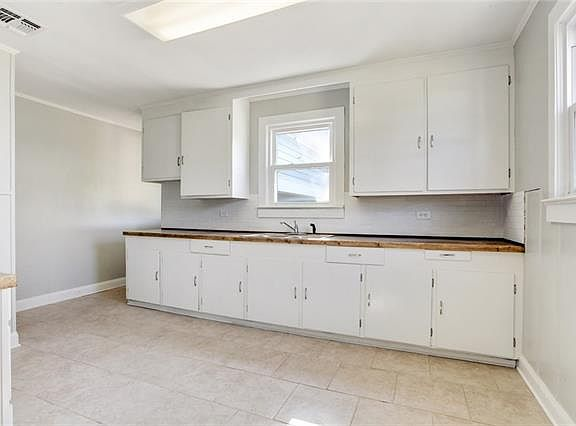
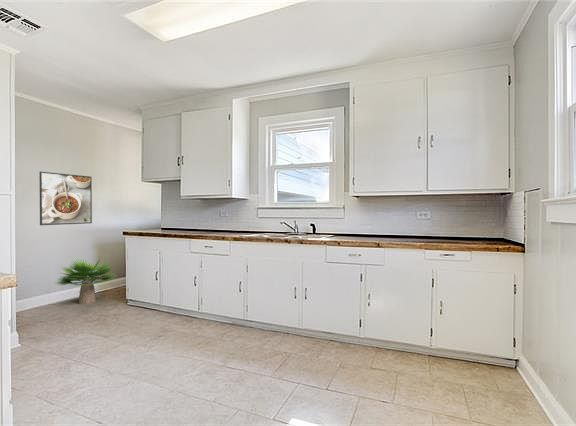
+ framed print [39,171,93,226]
+ potted plant [54,256,117,305]
